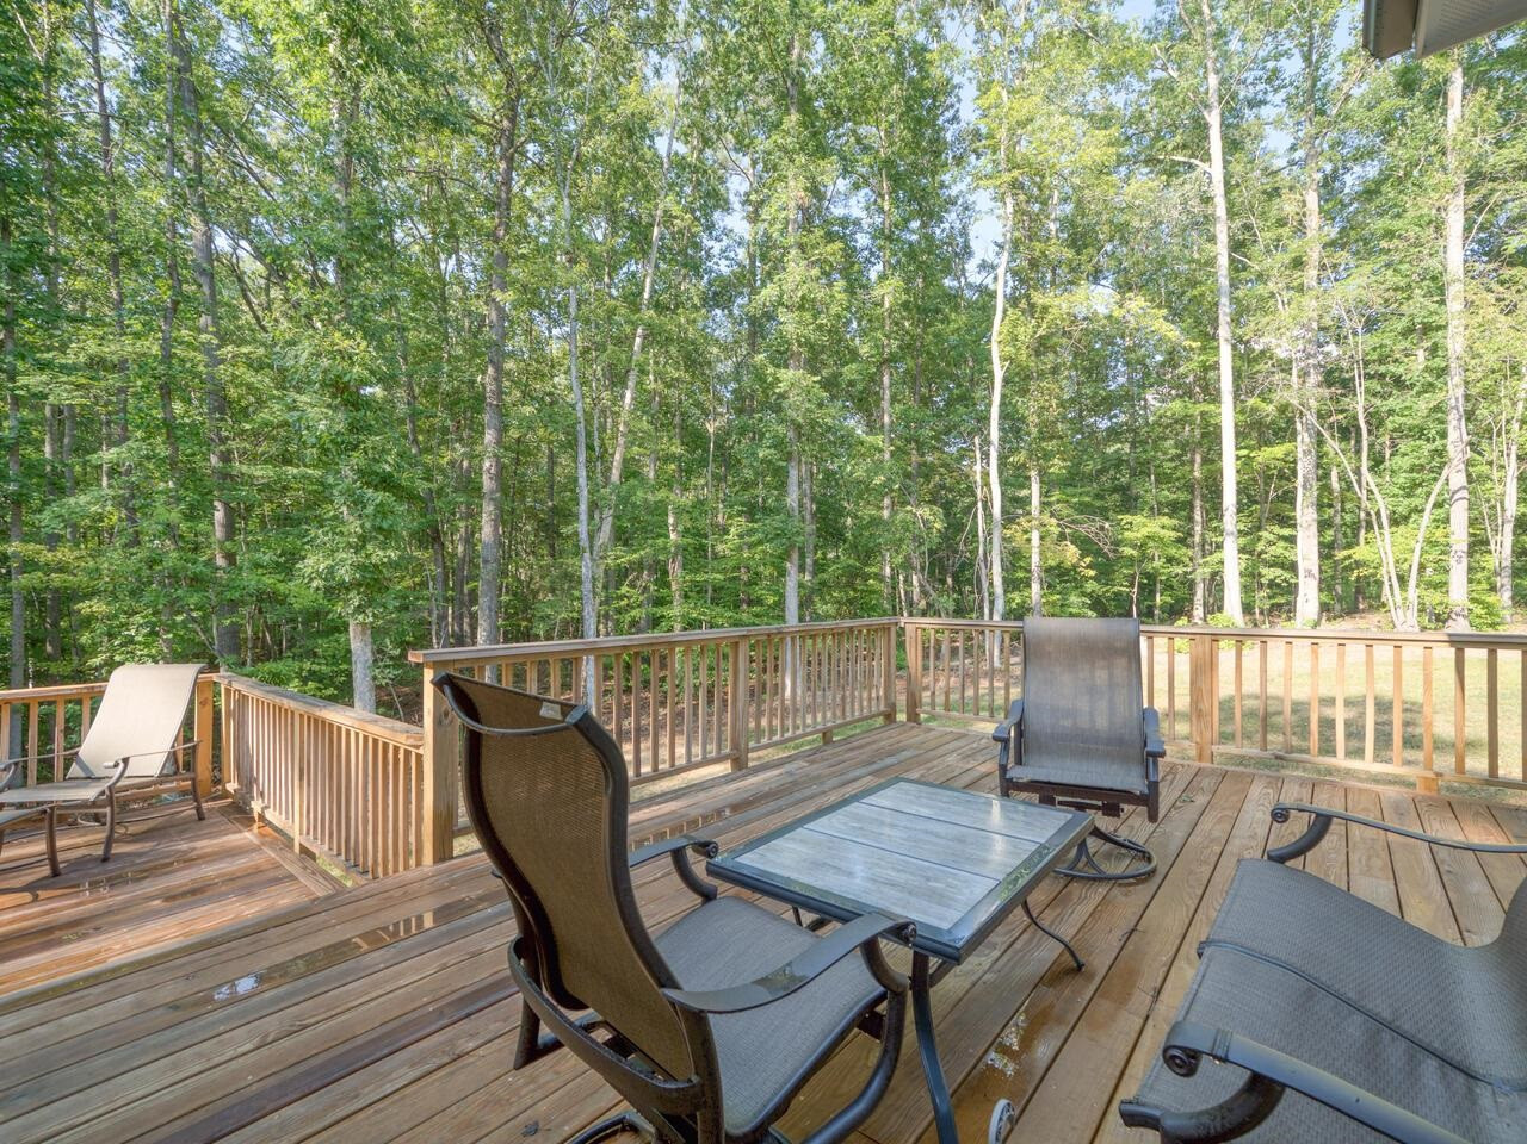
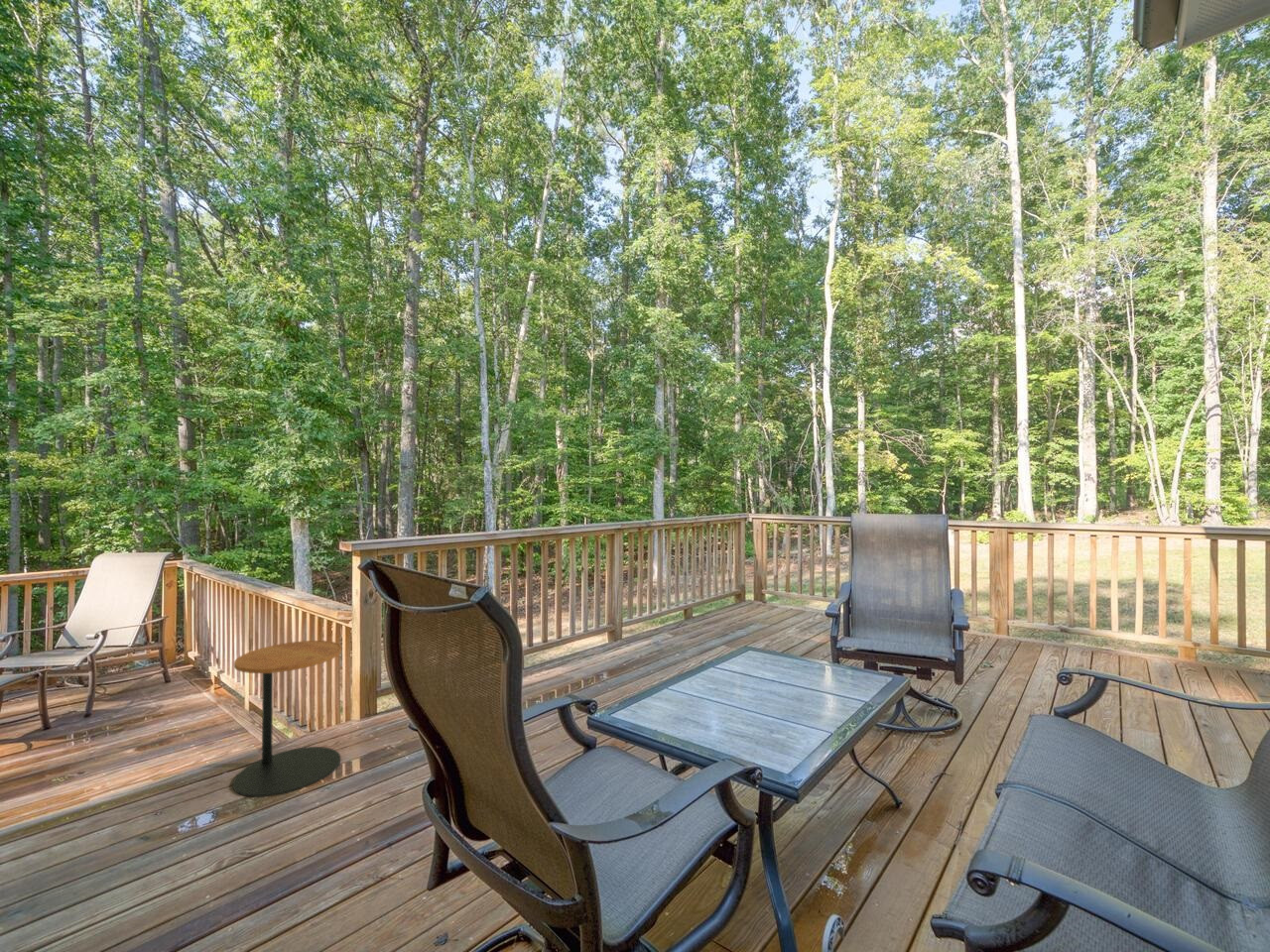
+ side table [232,640,342,798]
